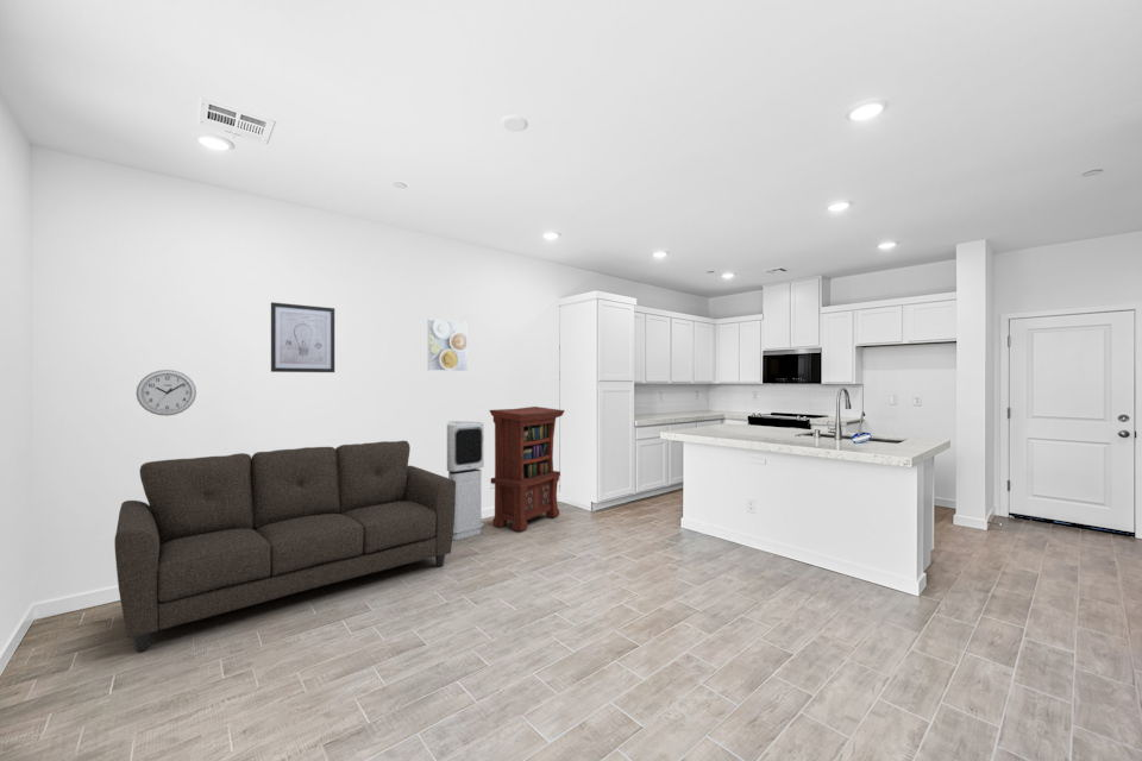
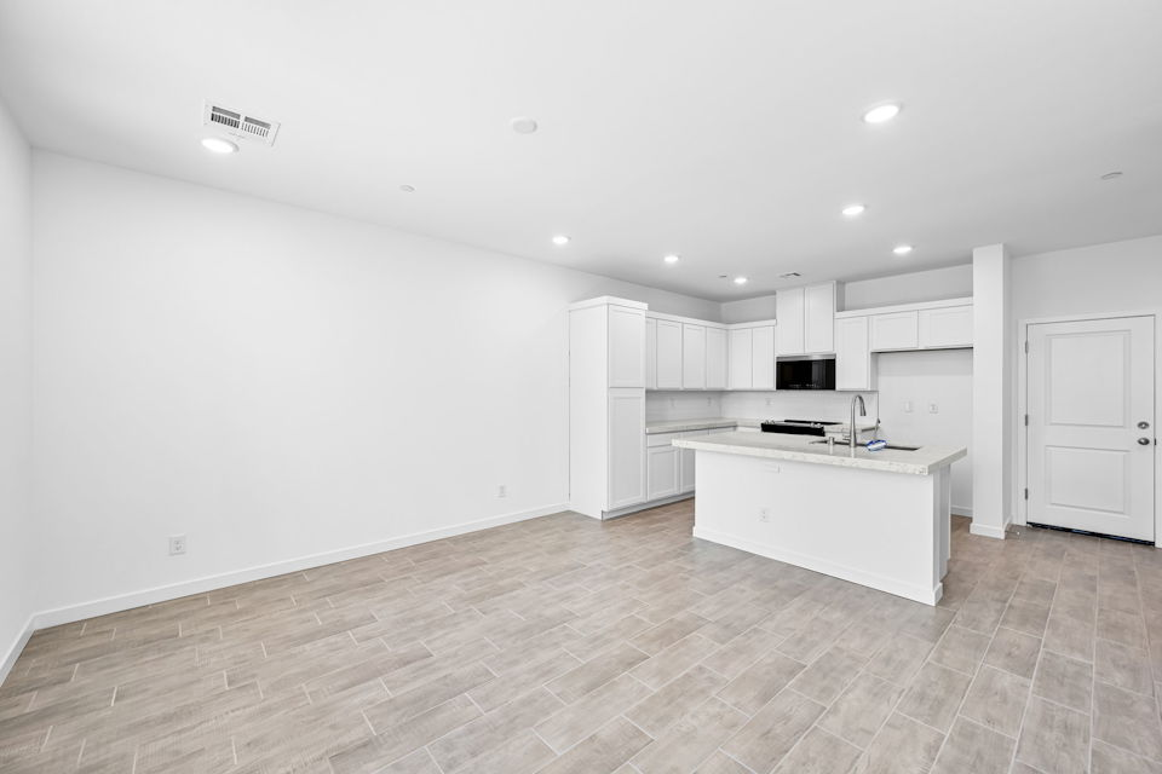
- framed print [427,319,469,372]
- wall art [270,301,335,373]
- air purifier [446,420,485,541]
- lectern [488,405,566,533]
- sofa [113,440,456,653]
- wall clock [134,369,197,417]
